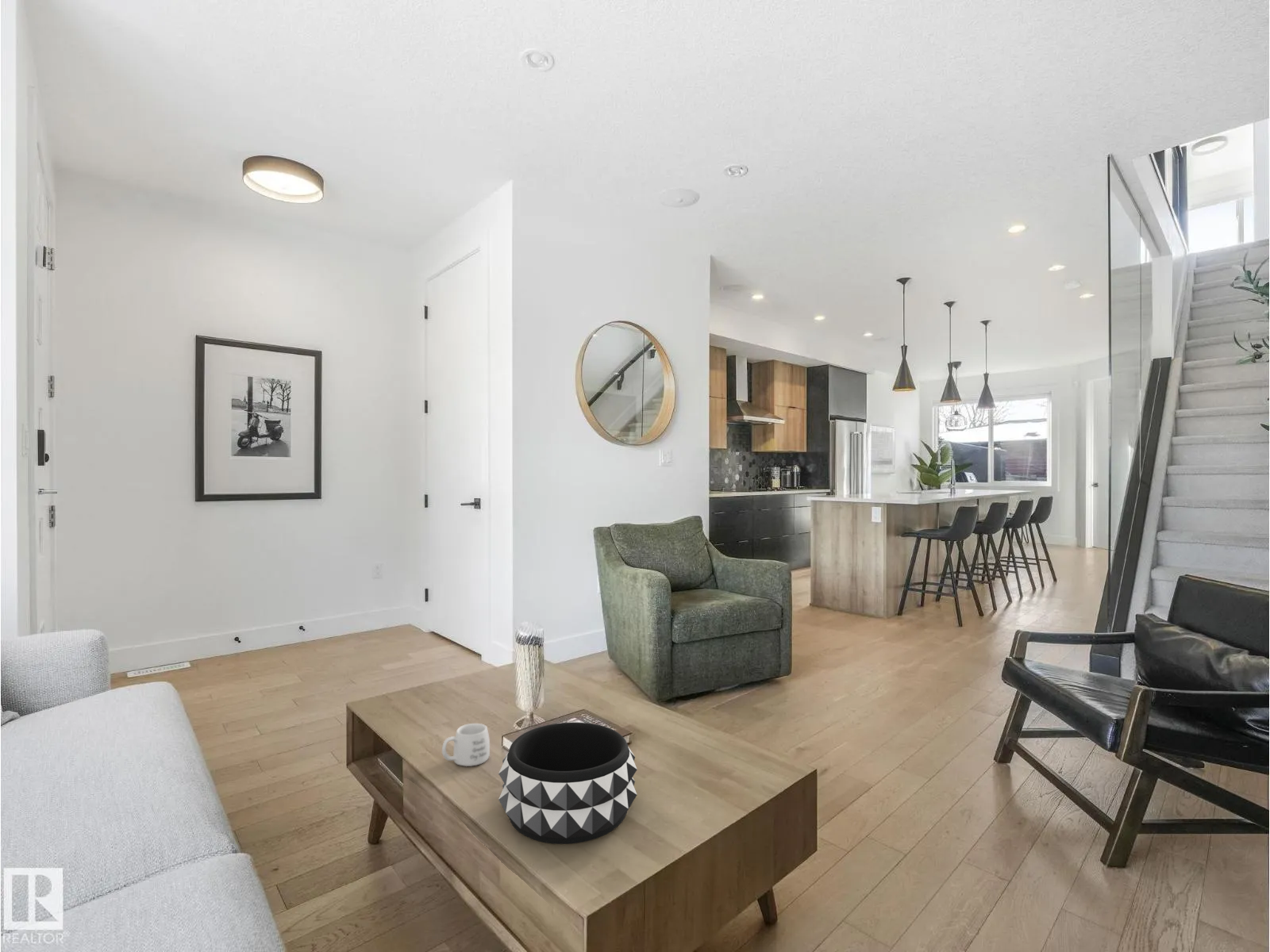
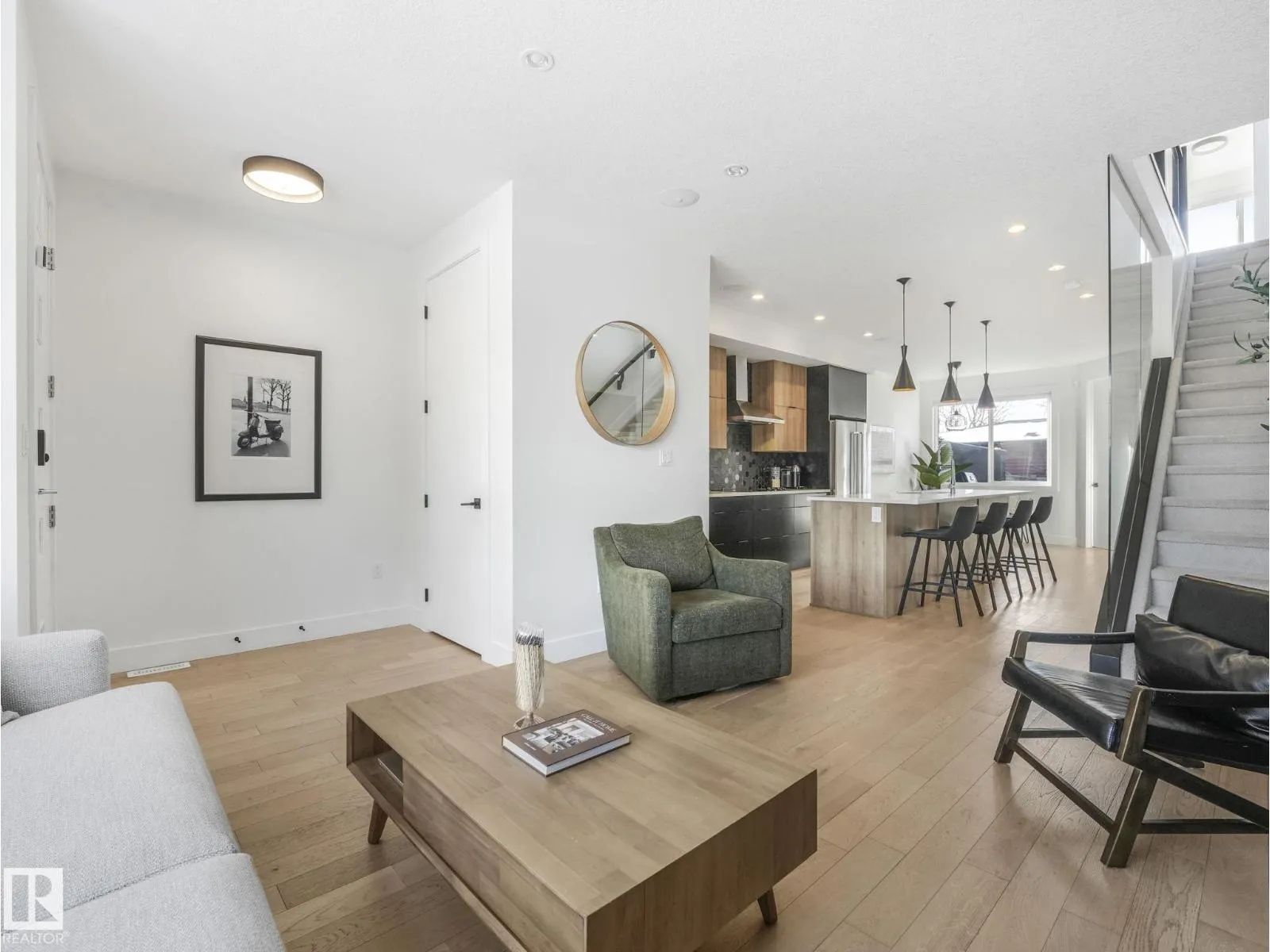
- decorative bowl [498,722,638,845]
- mug [441,723,491,767]
